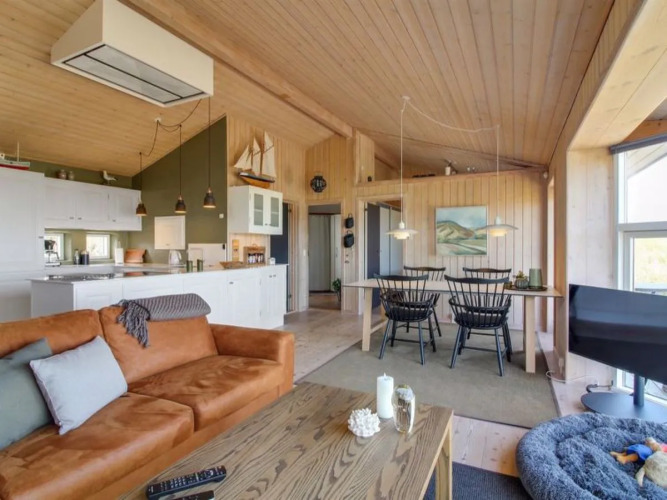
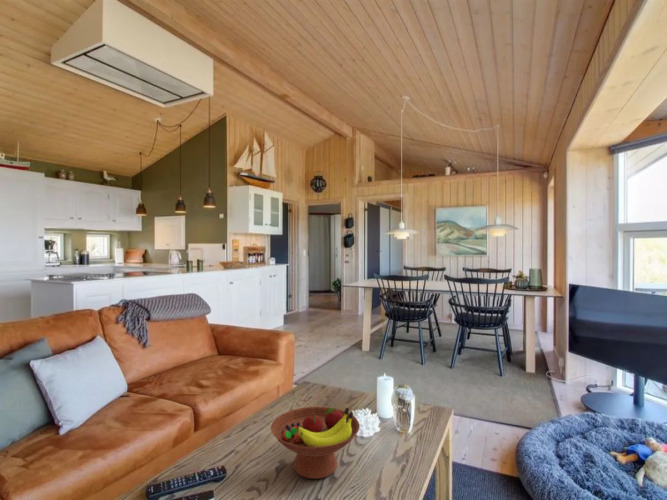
+ fruit bowl [270,406,361,480]
